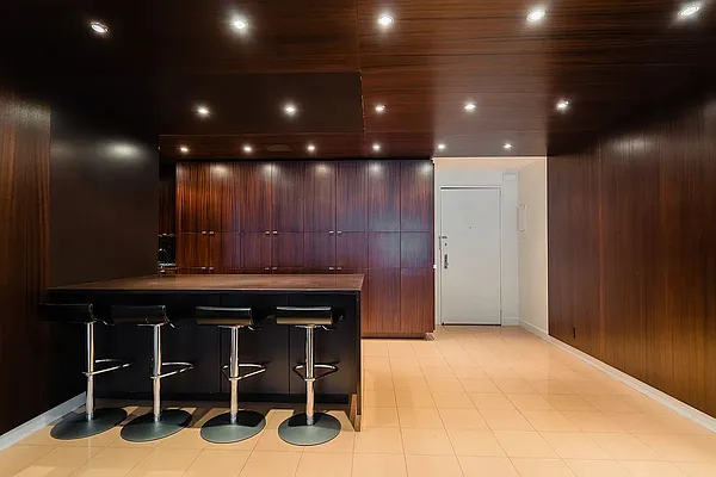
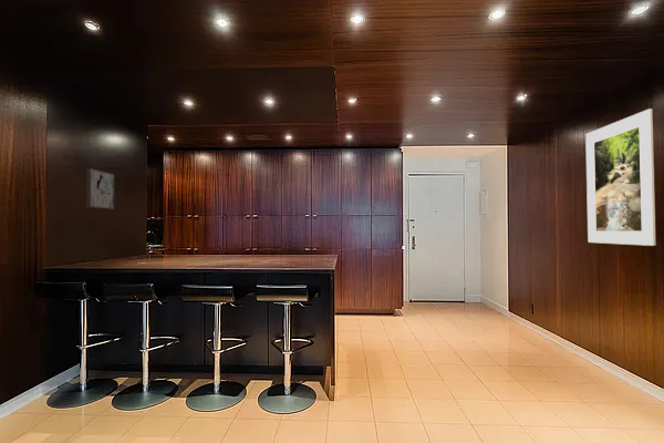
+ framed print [584,107,657,247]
+ wall art [85,167,115,210]
